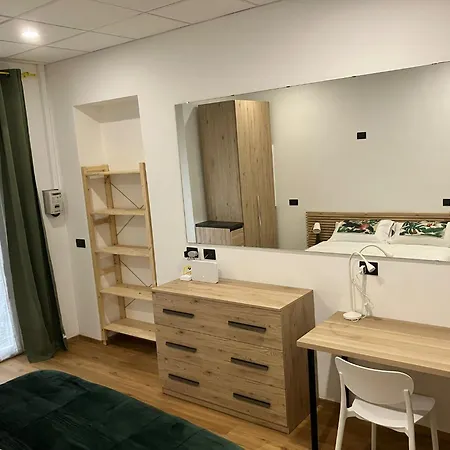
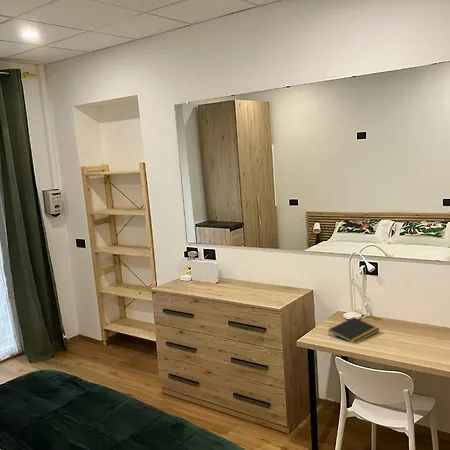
+ notepad [328,316,380,344]
